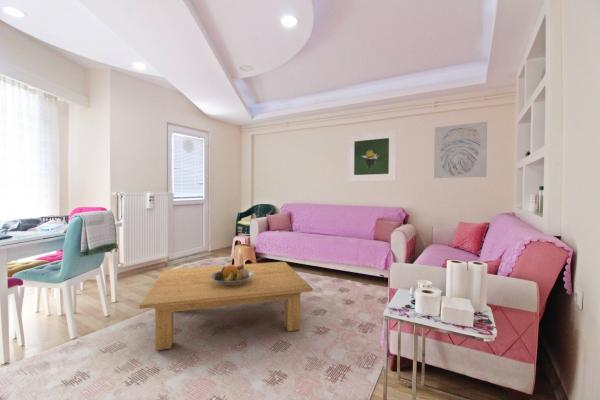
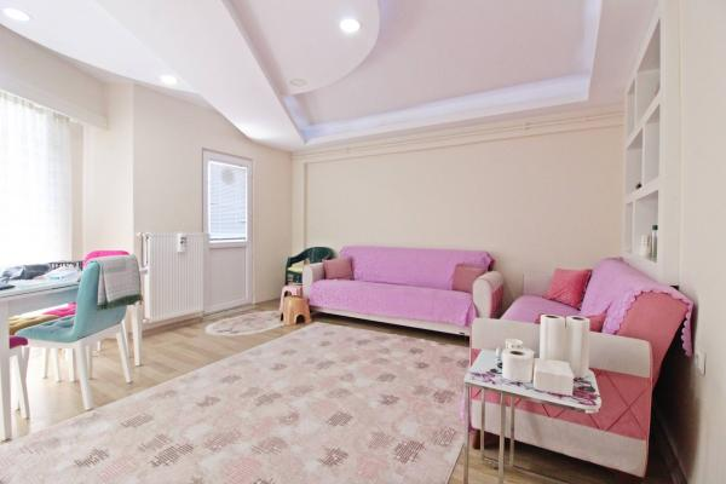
- coffee table [139,261,314,352]
- wall art [433,121,488,179]
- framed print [346,129,398,183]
- fruit bowl [210,264,254,285]
